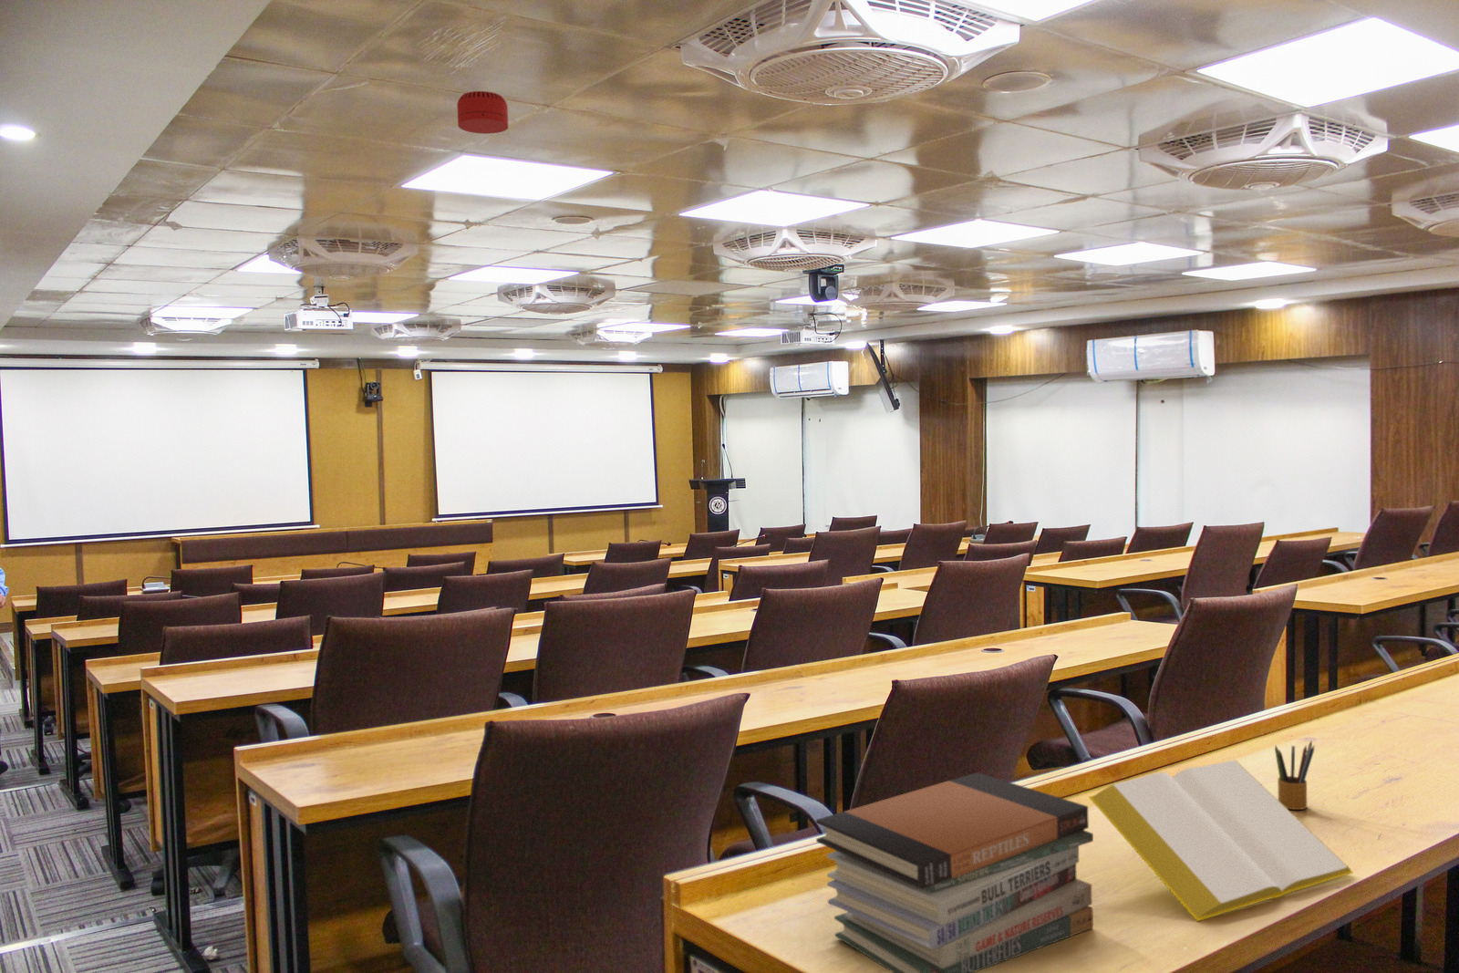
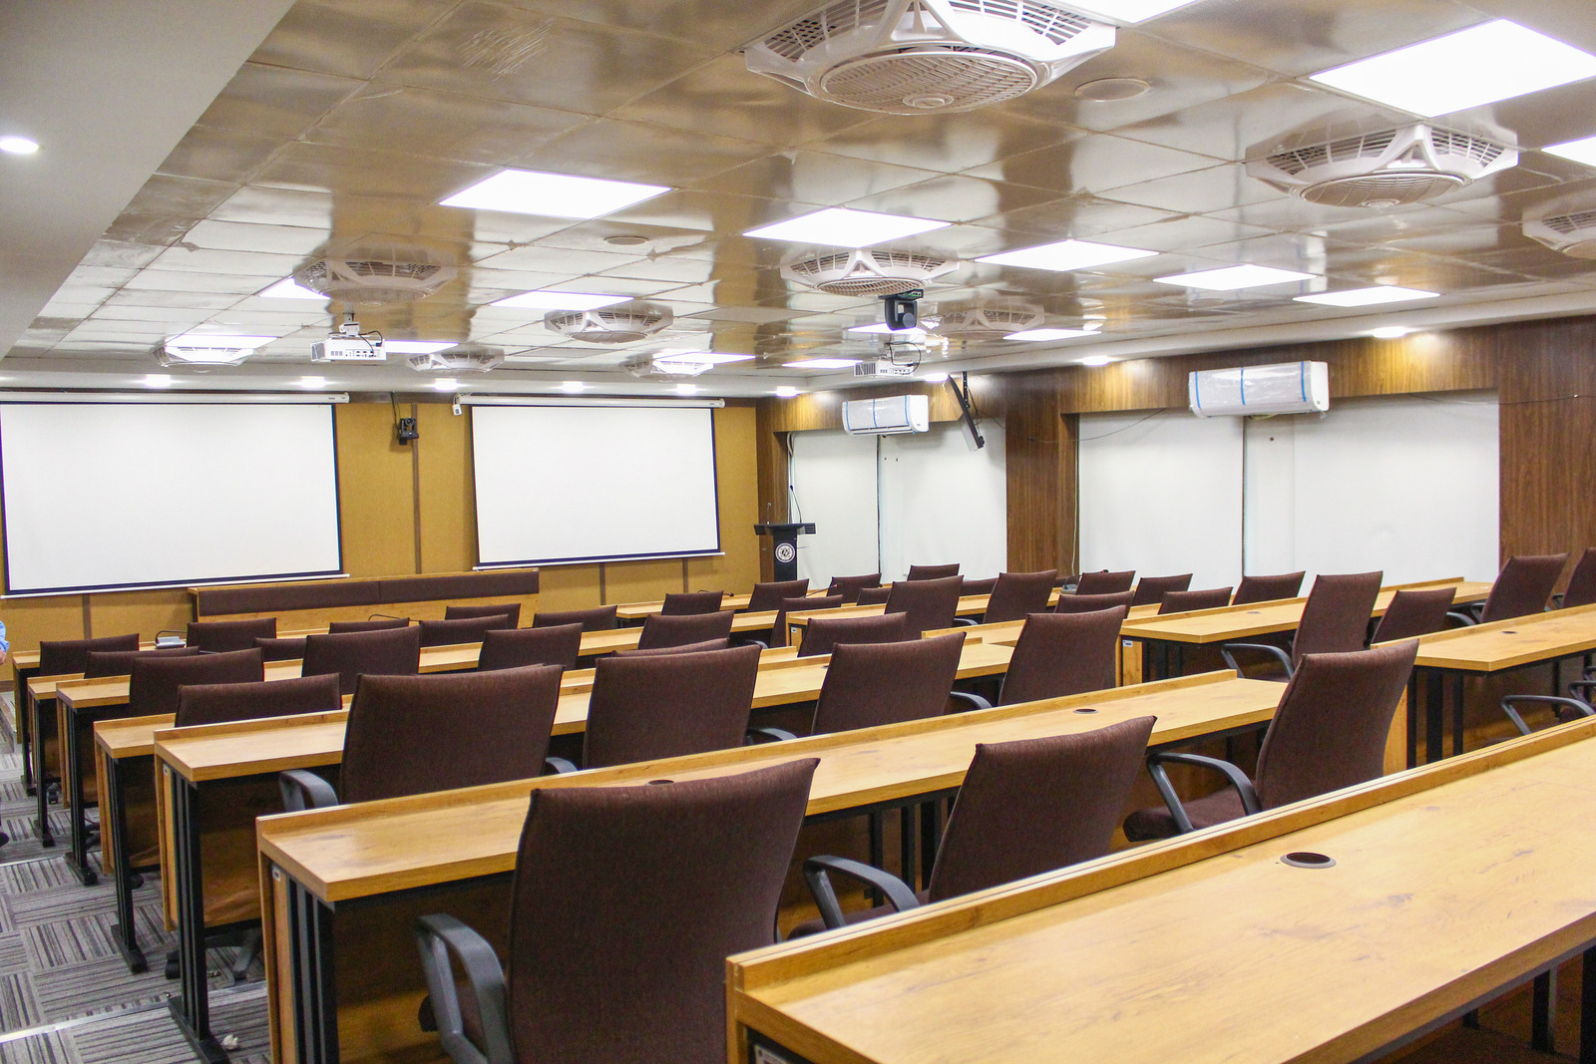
- smoke detector [456,90,510,135]
- notepad [1088,759,1354,922]
- book stack [815,771,1094,973]
- pencil box [1273,741,1315,811]
